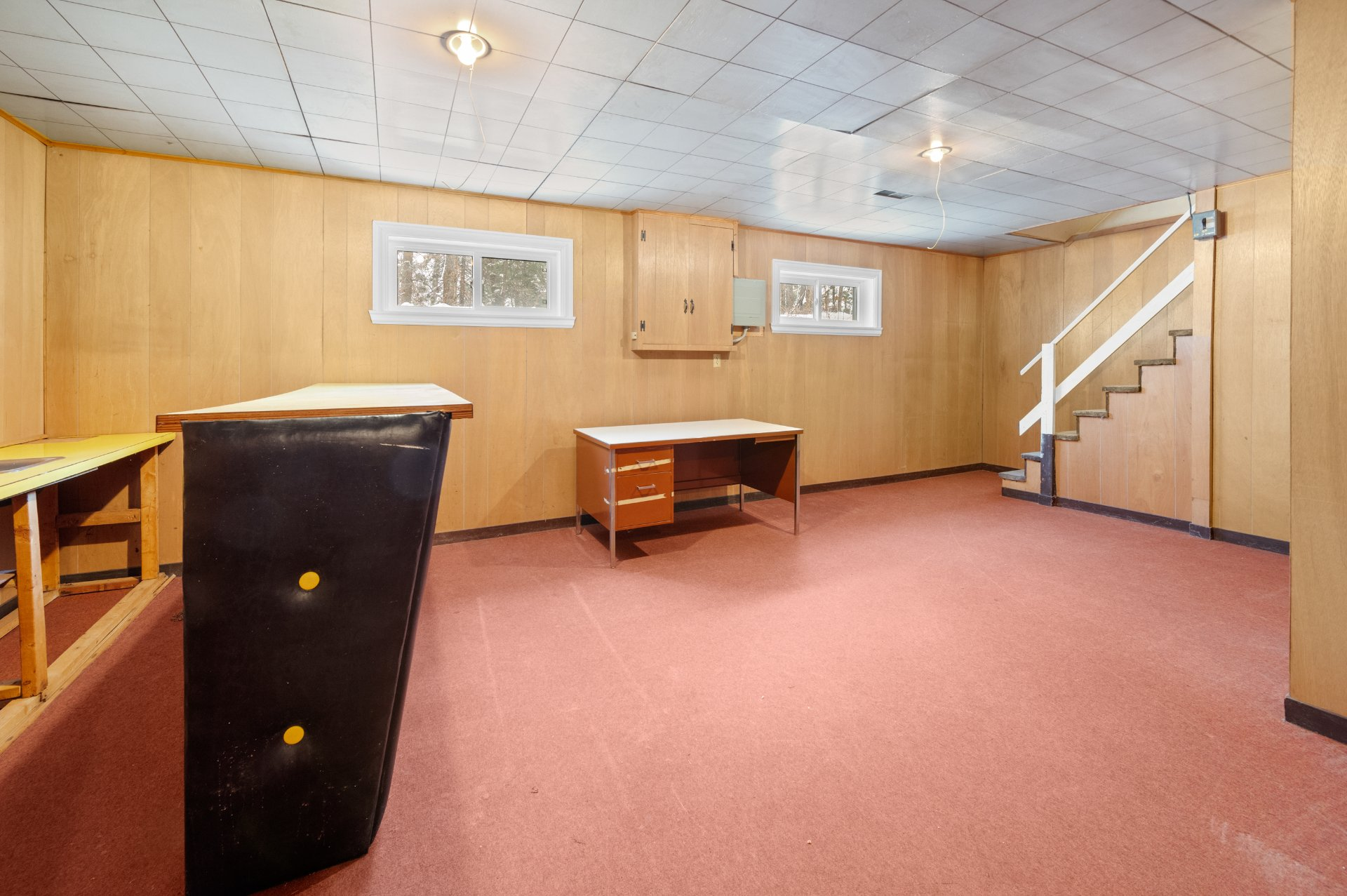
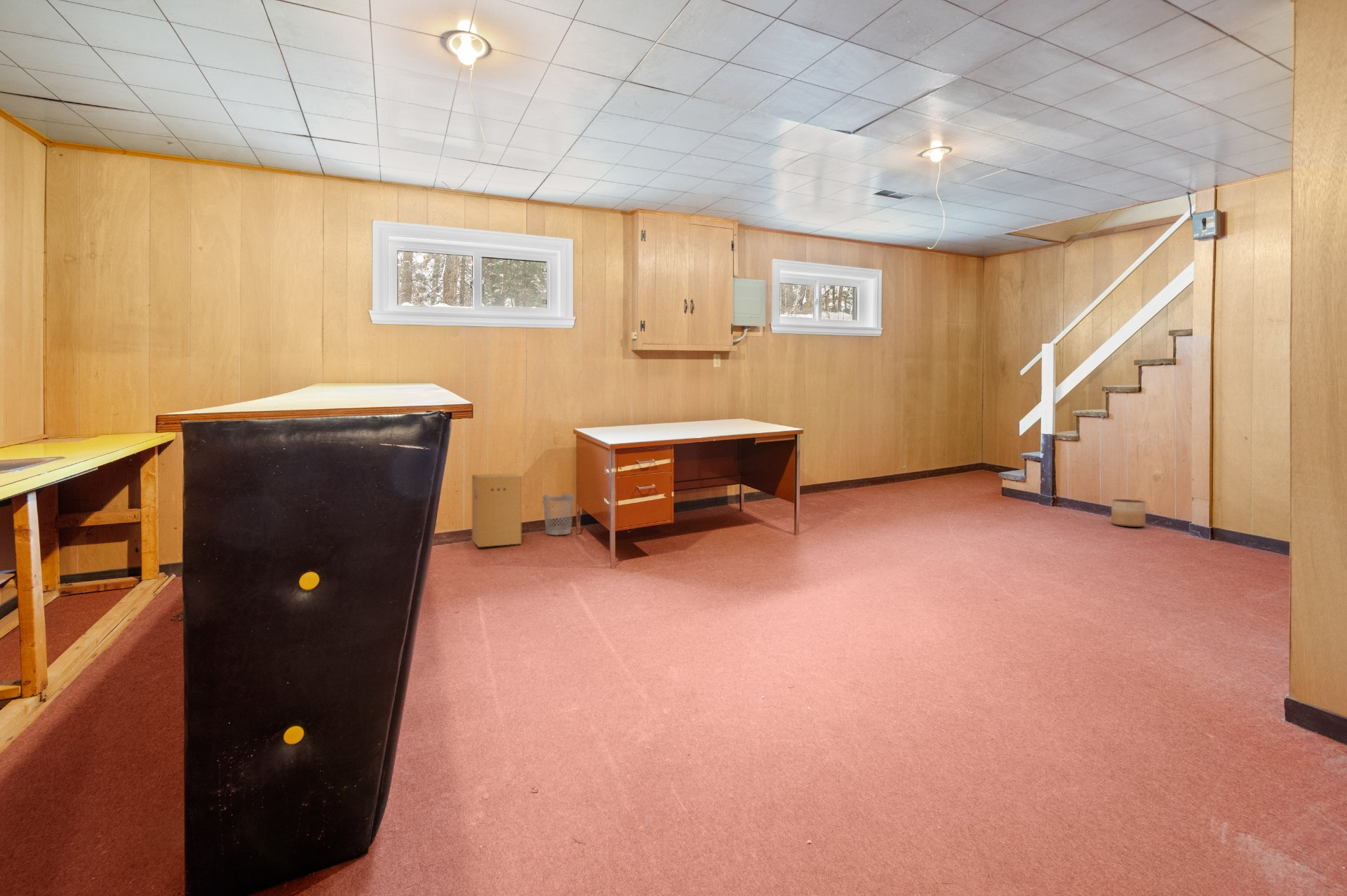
+ cardboard box [471,473,522,548]
+ wastebasket [542,493,575,536]
+ planter [1111,499,1146,528]
